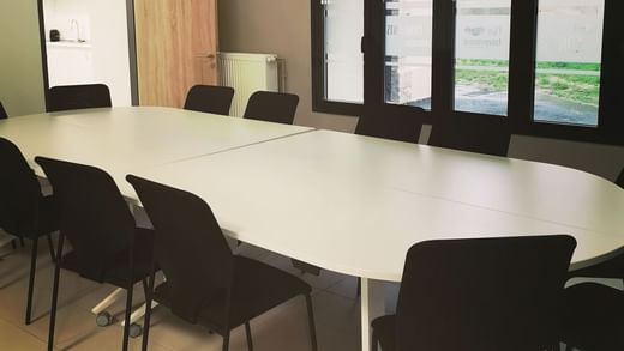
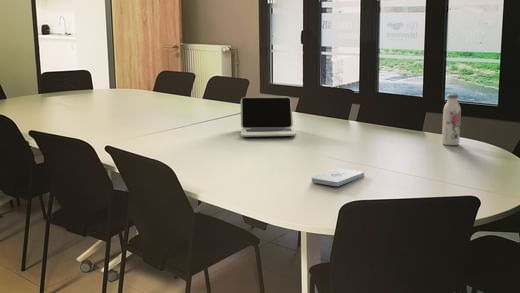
+ laptop [239,95,297,137]
+ notepad [310,168,365,187]
+ water bottle [441,93,462,146]
